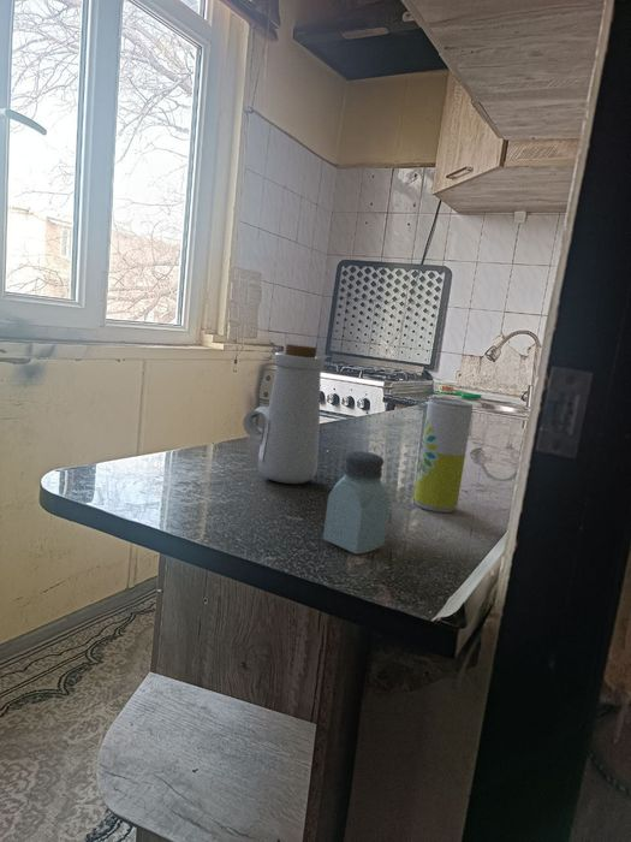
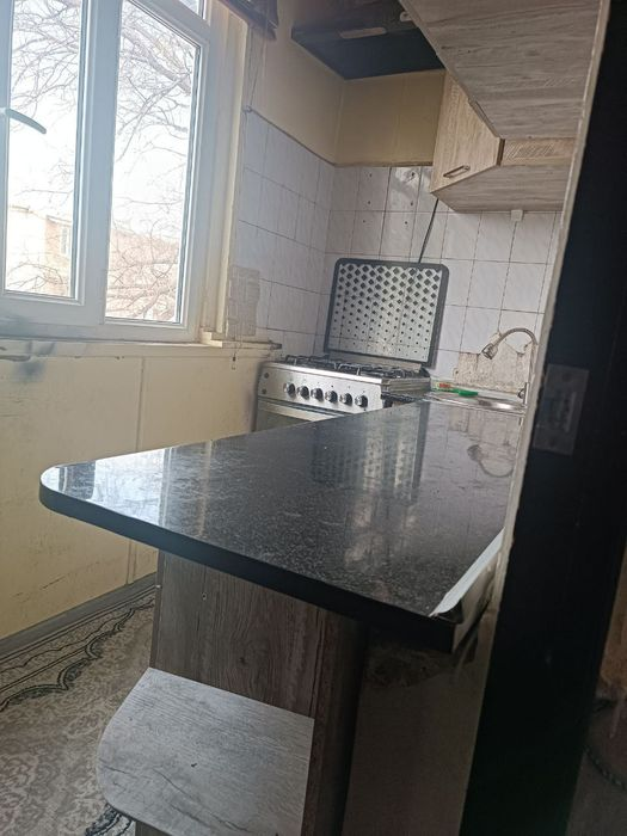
- bottle [242,343,326,485]
- saltshaker [322,450,391,556]
- beverage can [412,396,474,514]
